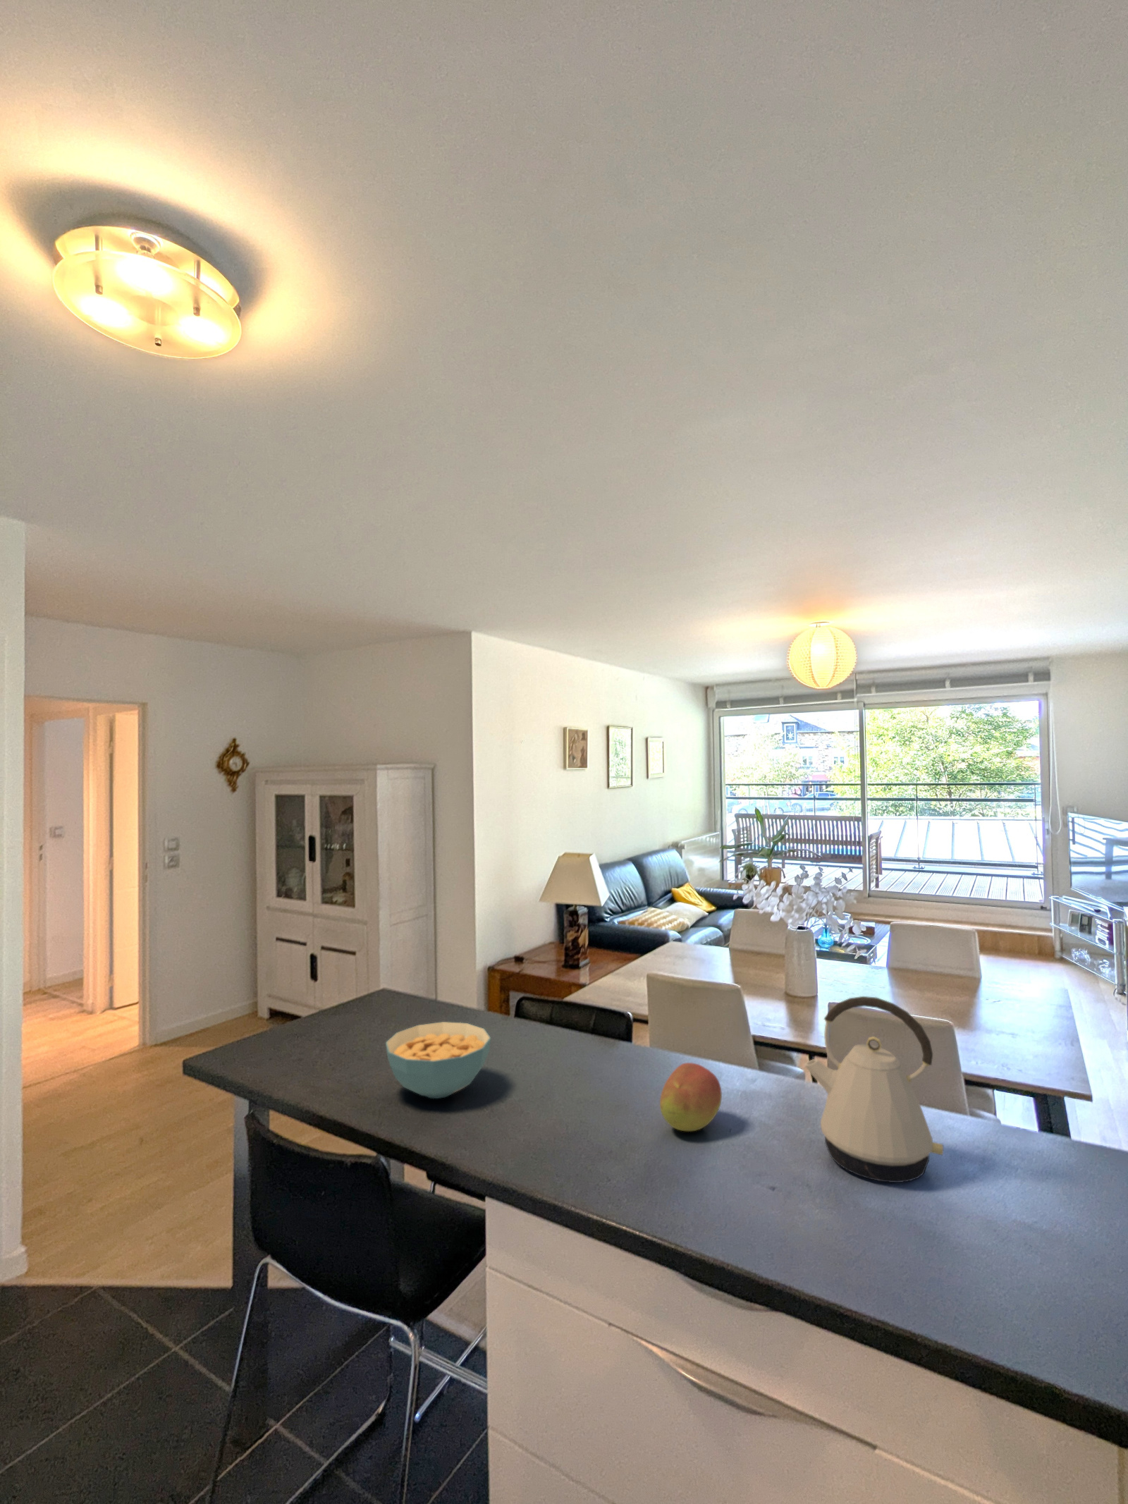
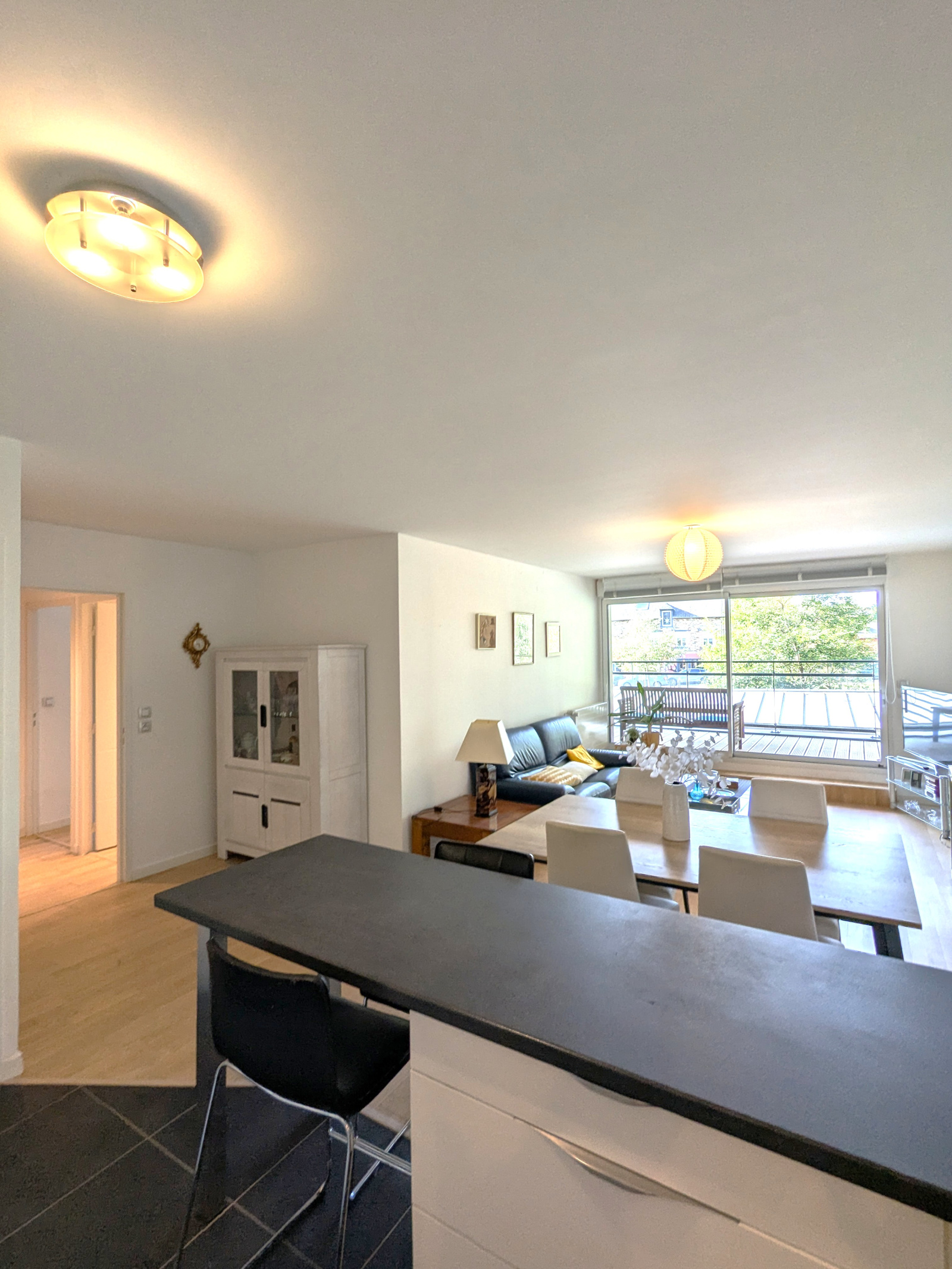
- fruit [659,1062,723,1132]
- kettle [803,996,944,1183]
- cereal bowl [385,1020,492,1100]
